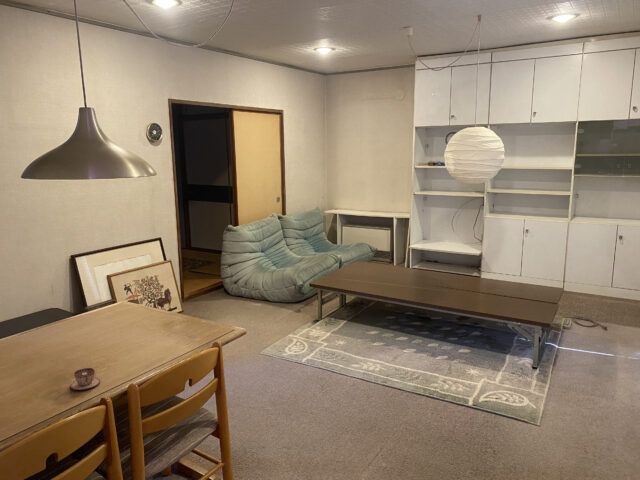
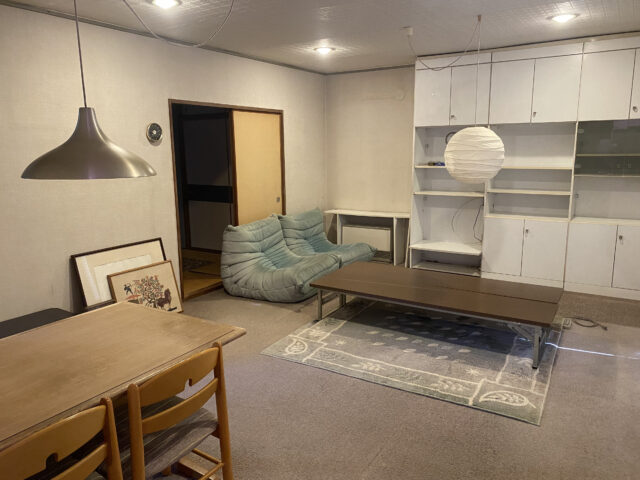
- teacup [69,367,101,391]
